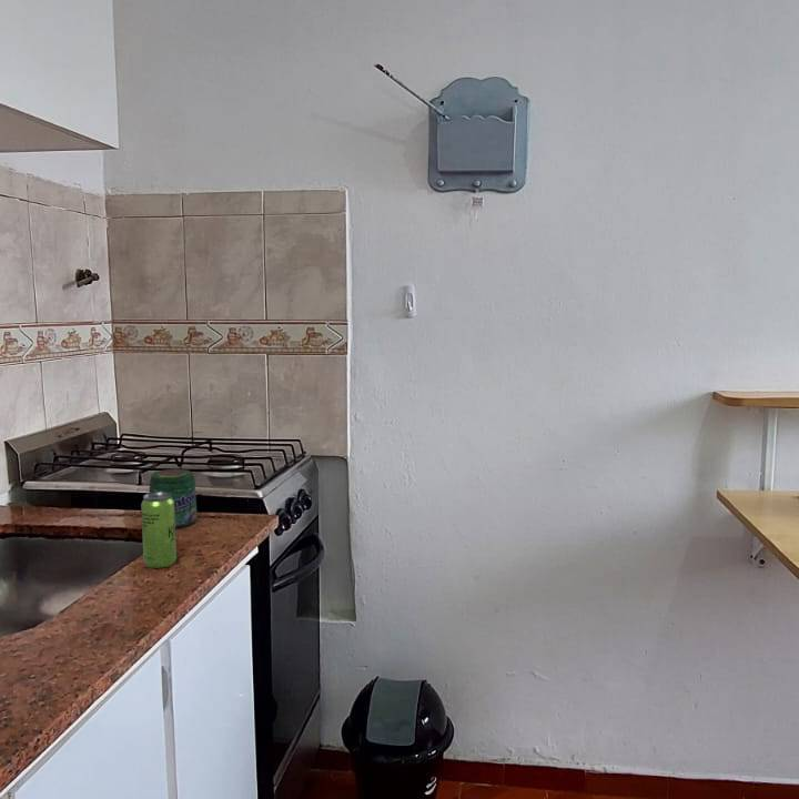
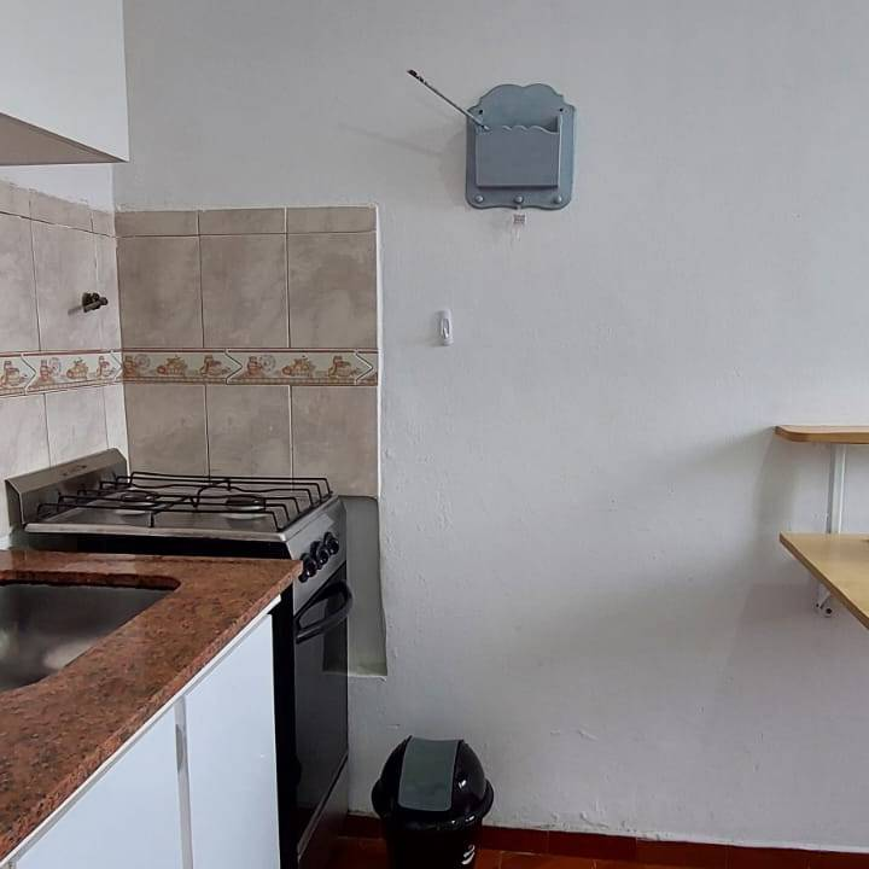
- beverage can [140,493,178,569]
- jar [149,468,199,528]
